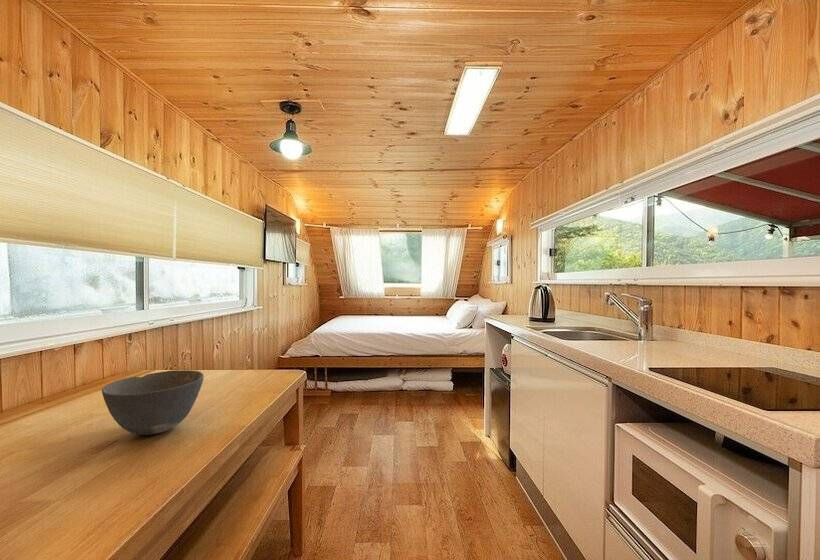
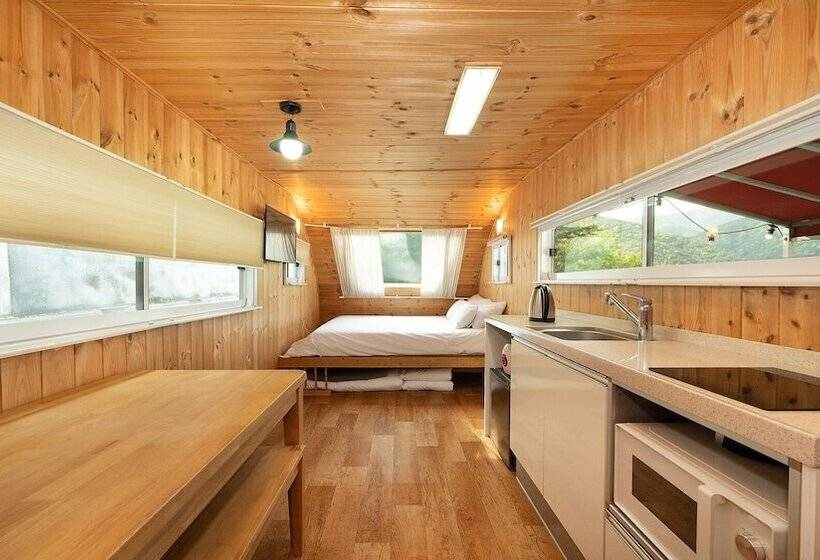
- bowl [101,369,205,436]
